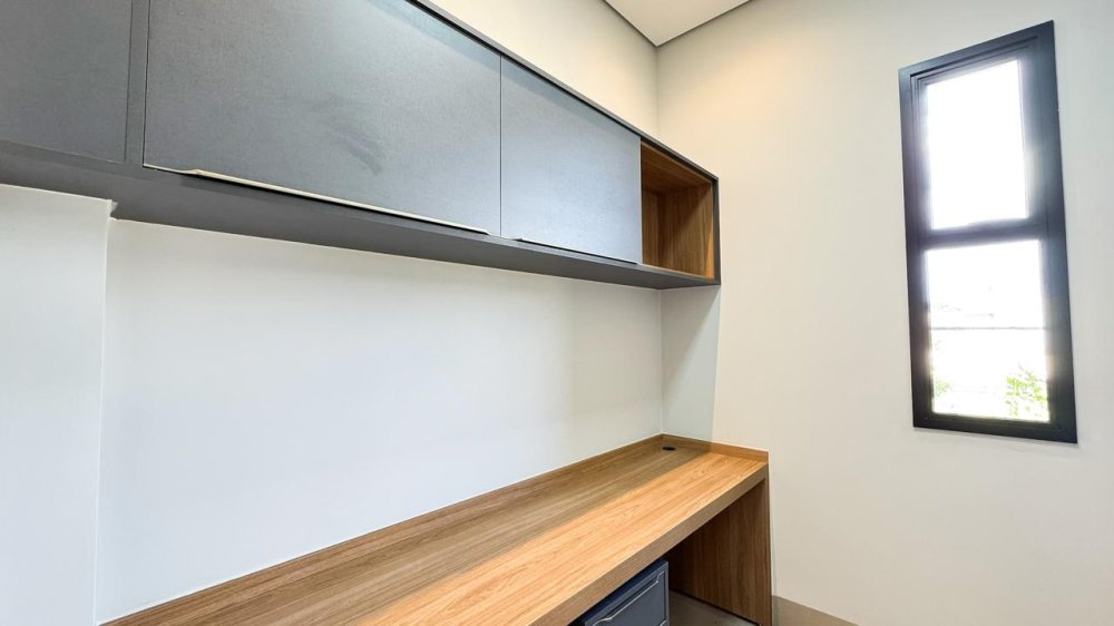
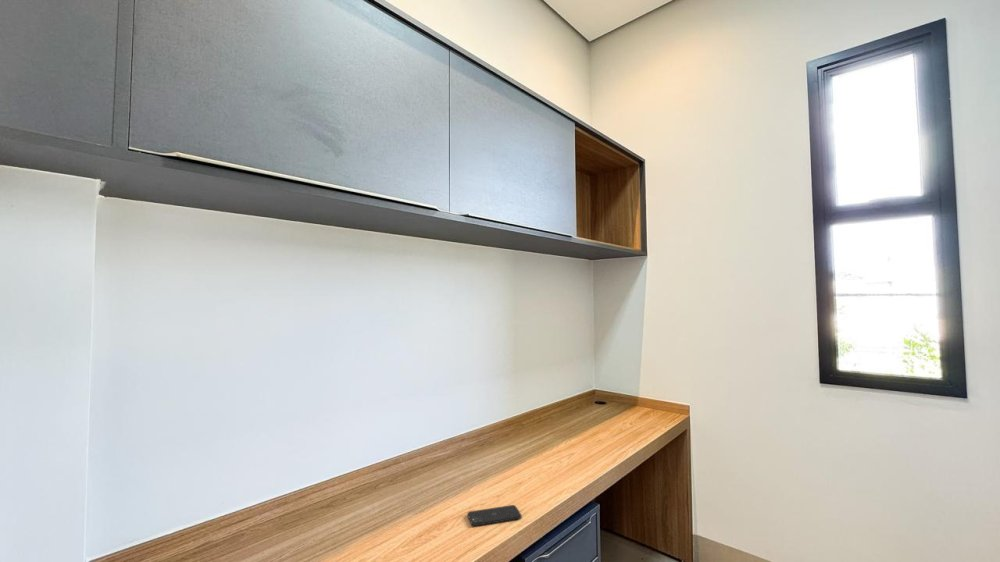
+ smartphone [467,504,523,527]
